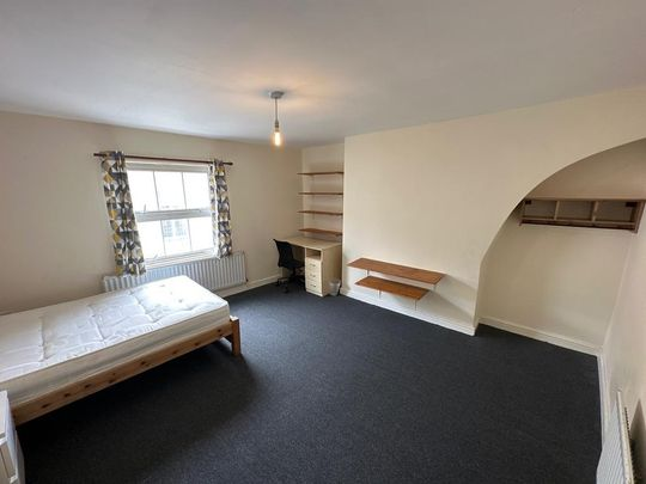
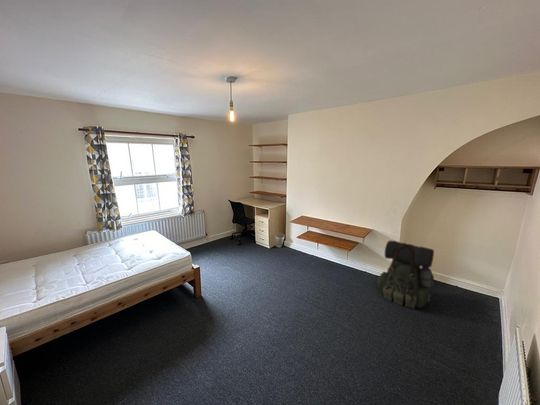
+ backpack [377,240,435,309]
